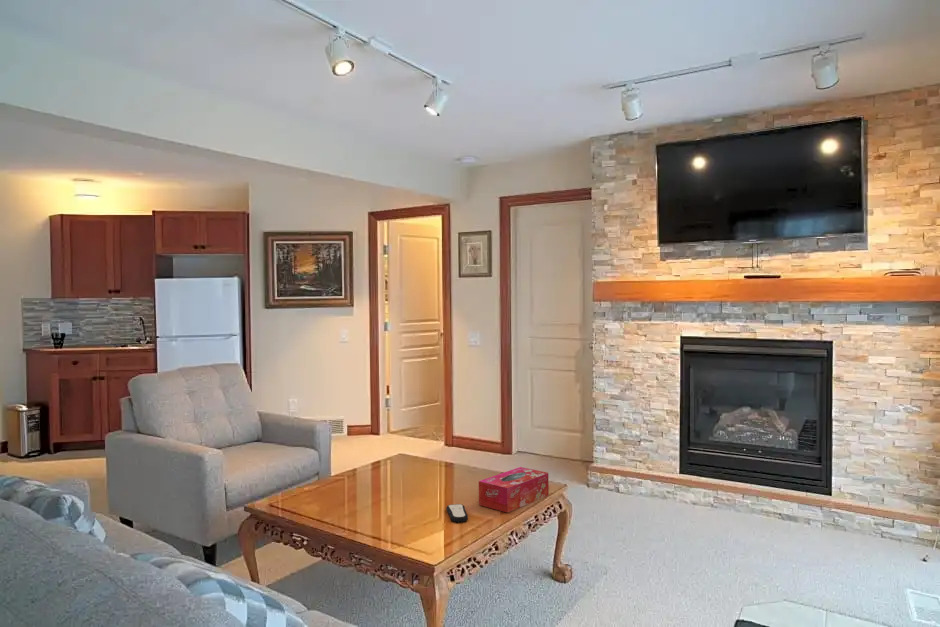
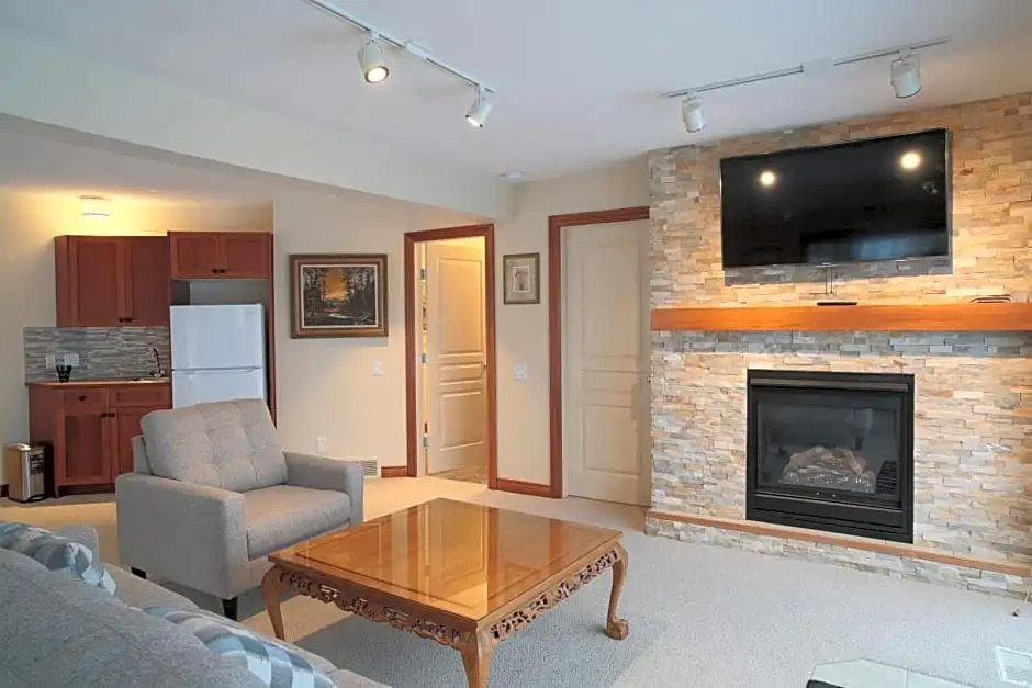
- remote control [445,503,469,523]
- tissue box [478,466,550,514]
